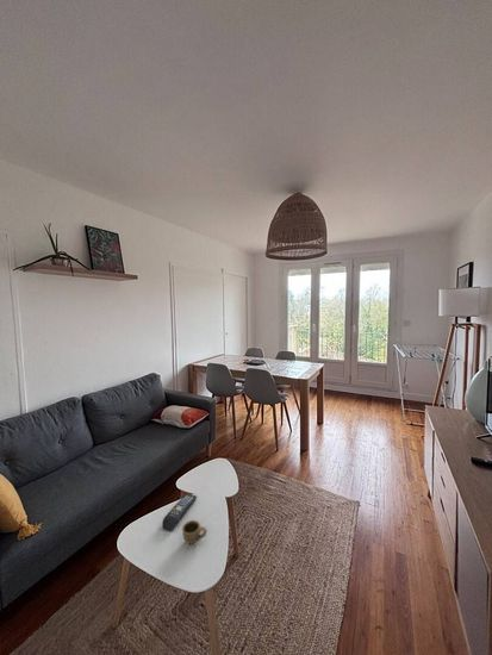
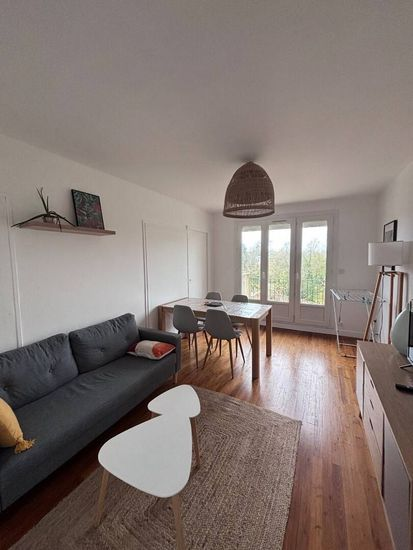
- remote control [161,493,198,532]
- cup [181,519,207,545]
